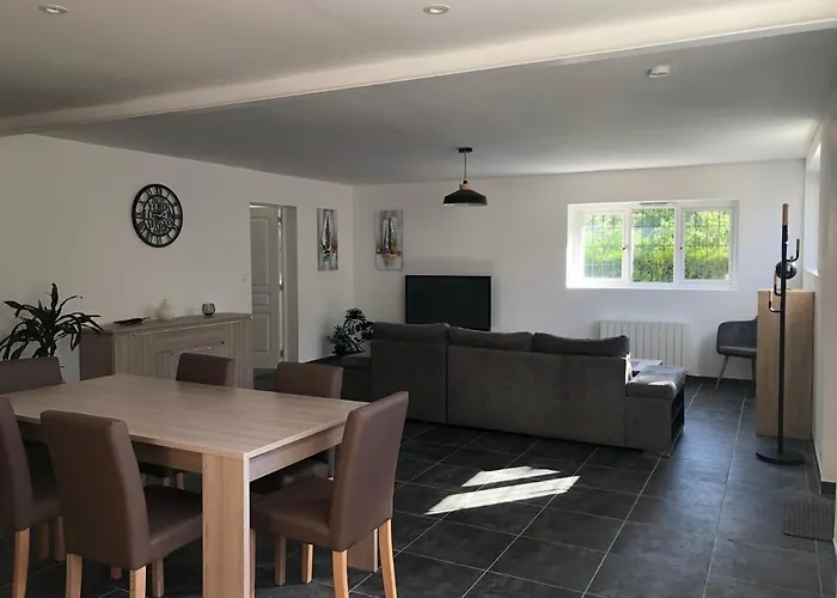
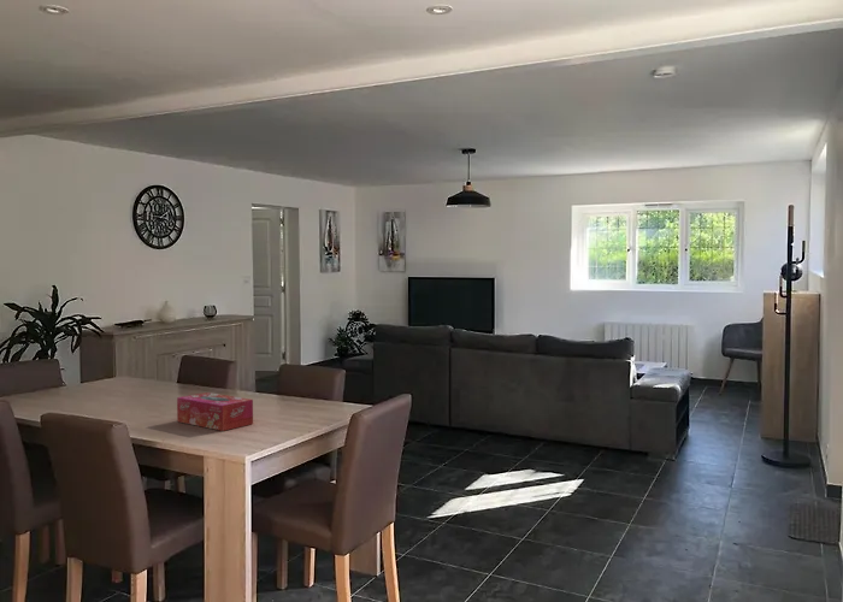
+ tissue box [176,391,254,432]
